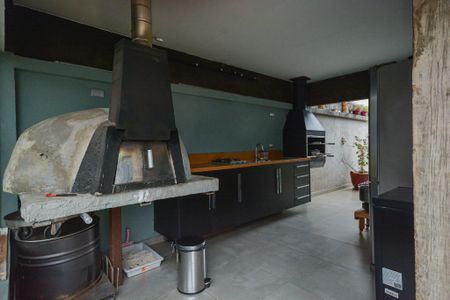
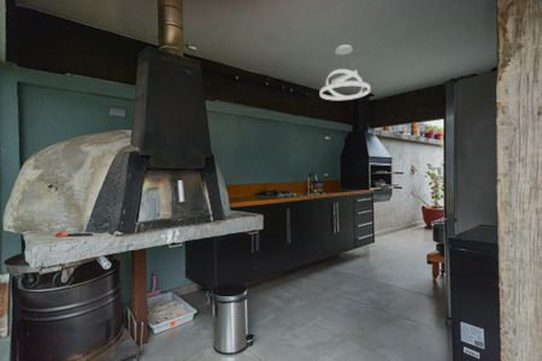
+ pendant light [319,43,371,101]
